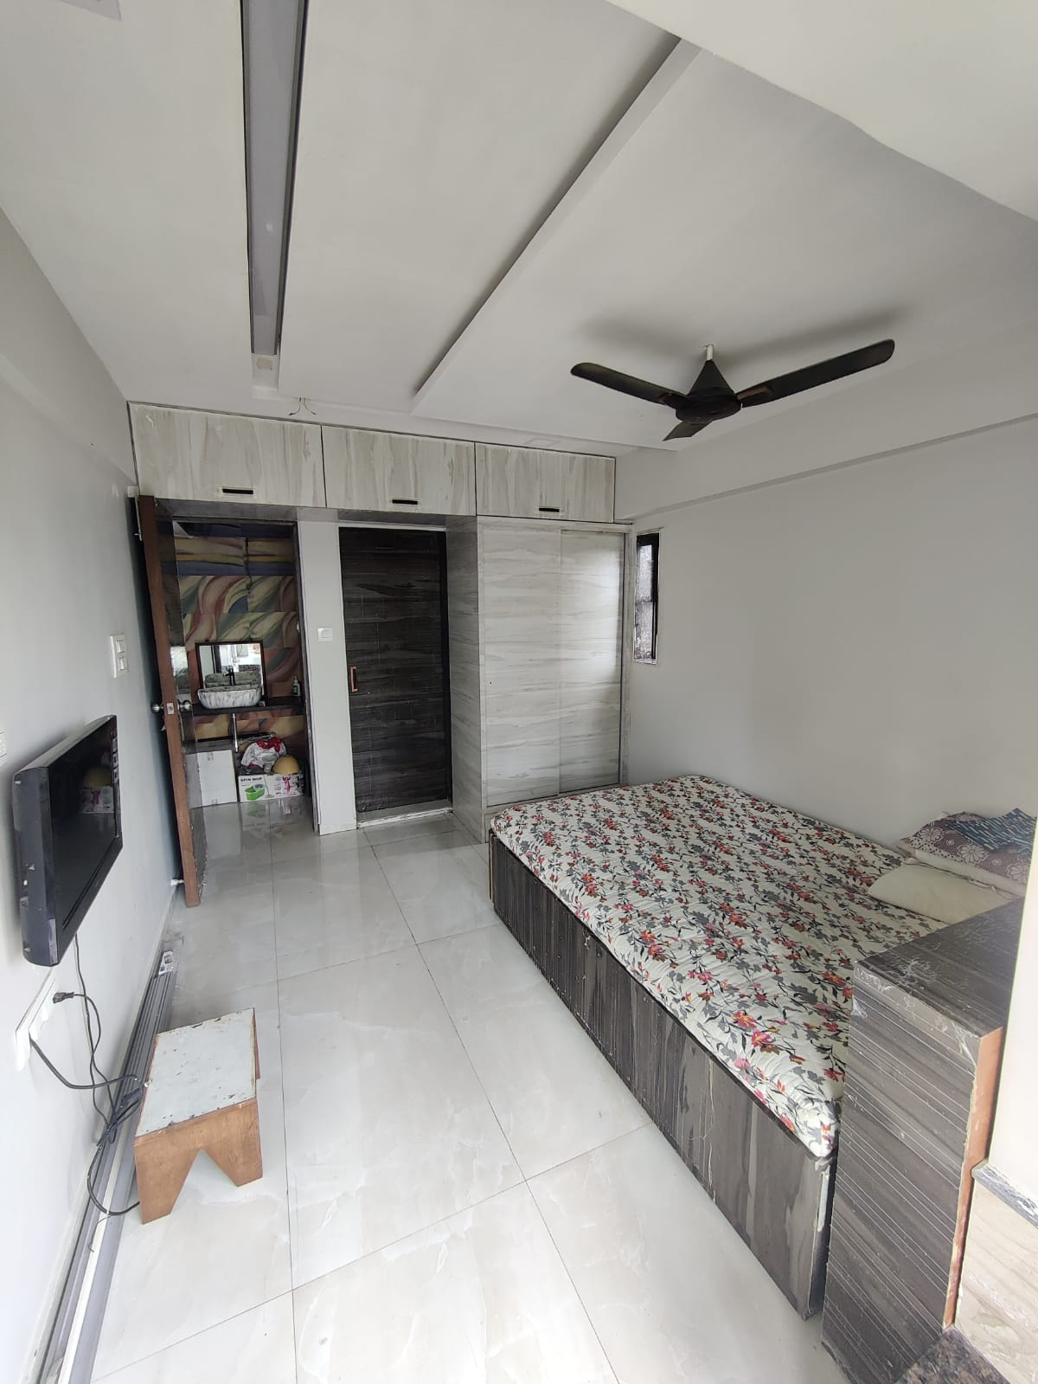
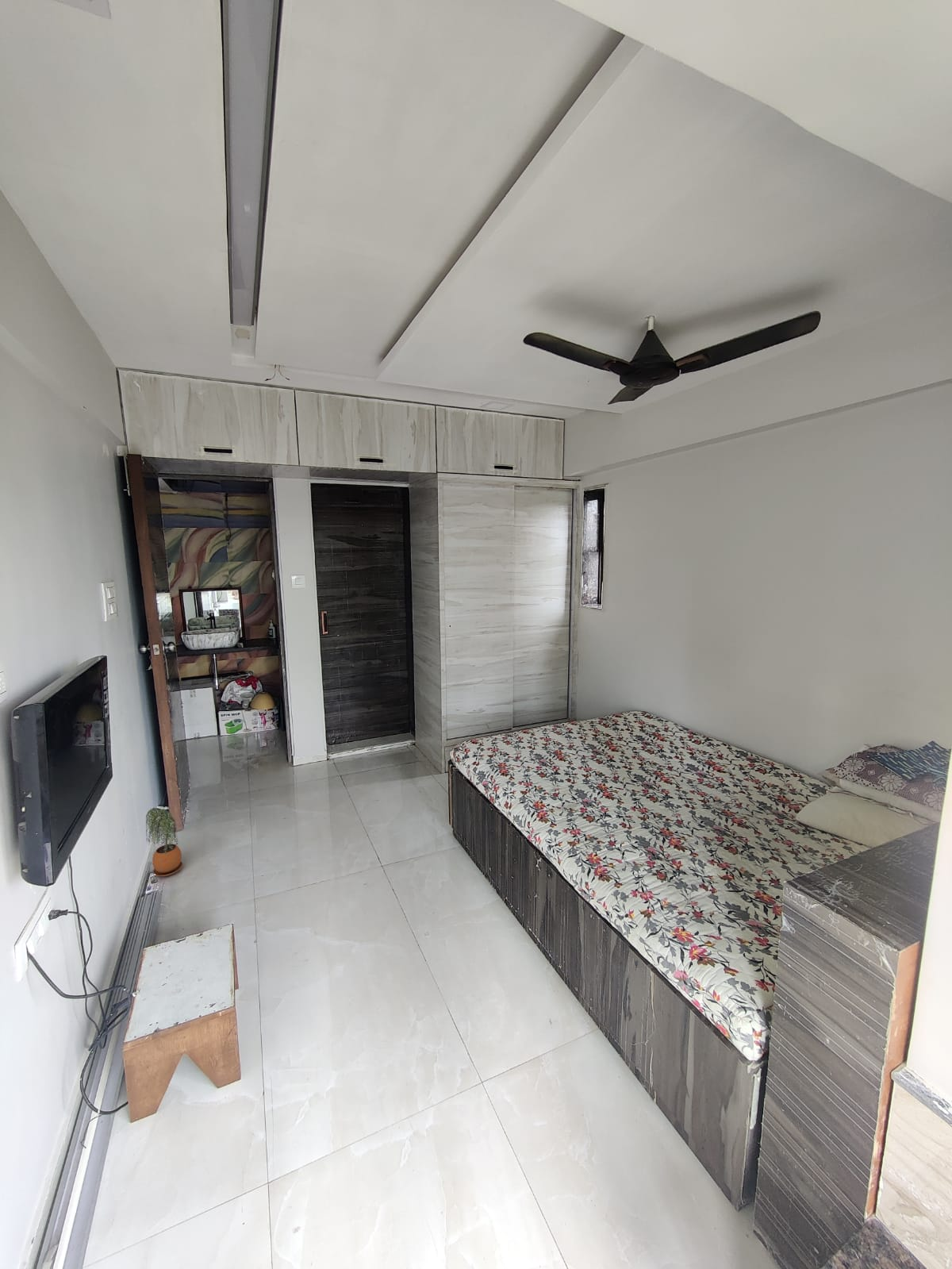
+ potted plant [145,807,184,877]
